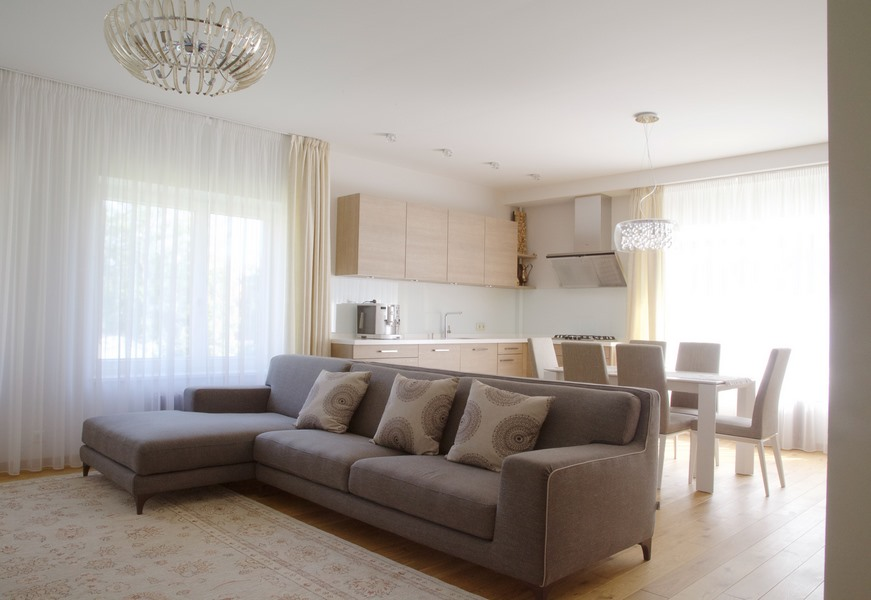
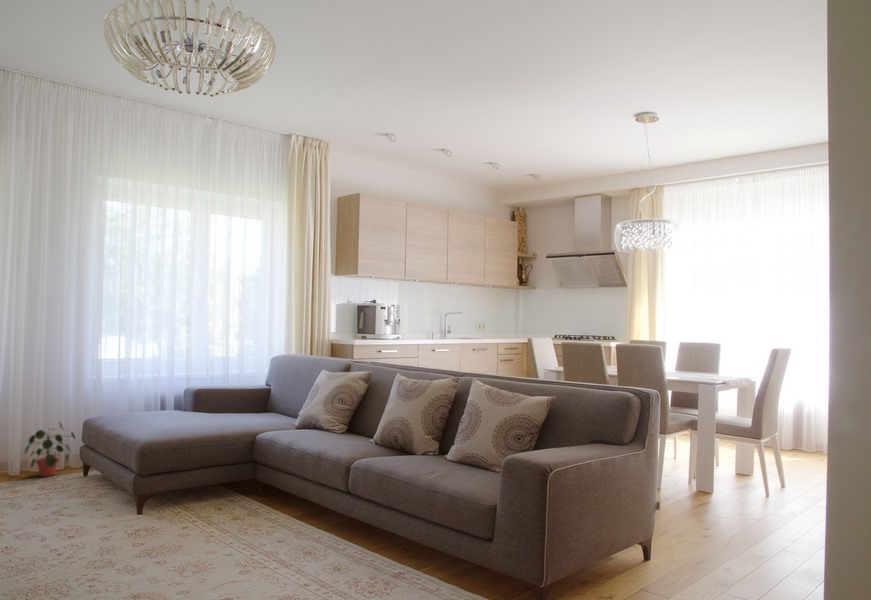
+ potted plant [23,421,77,478]
